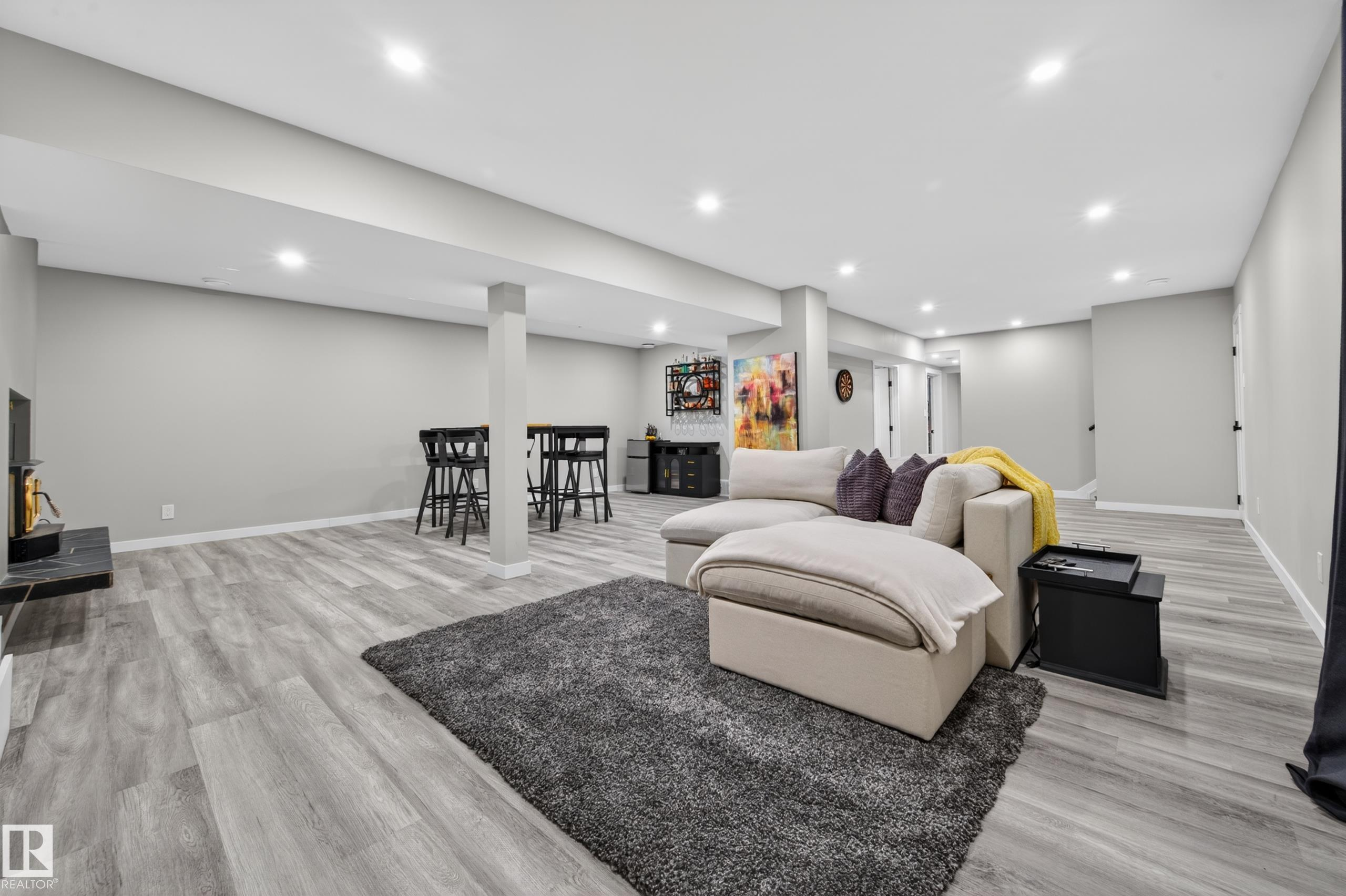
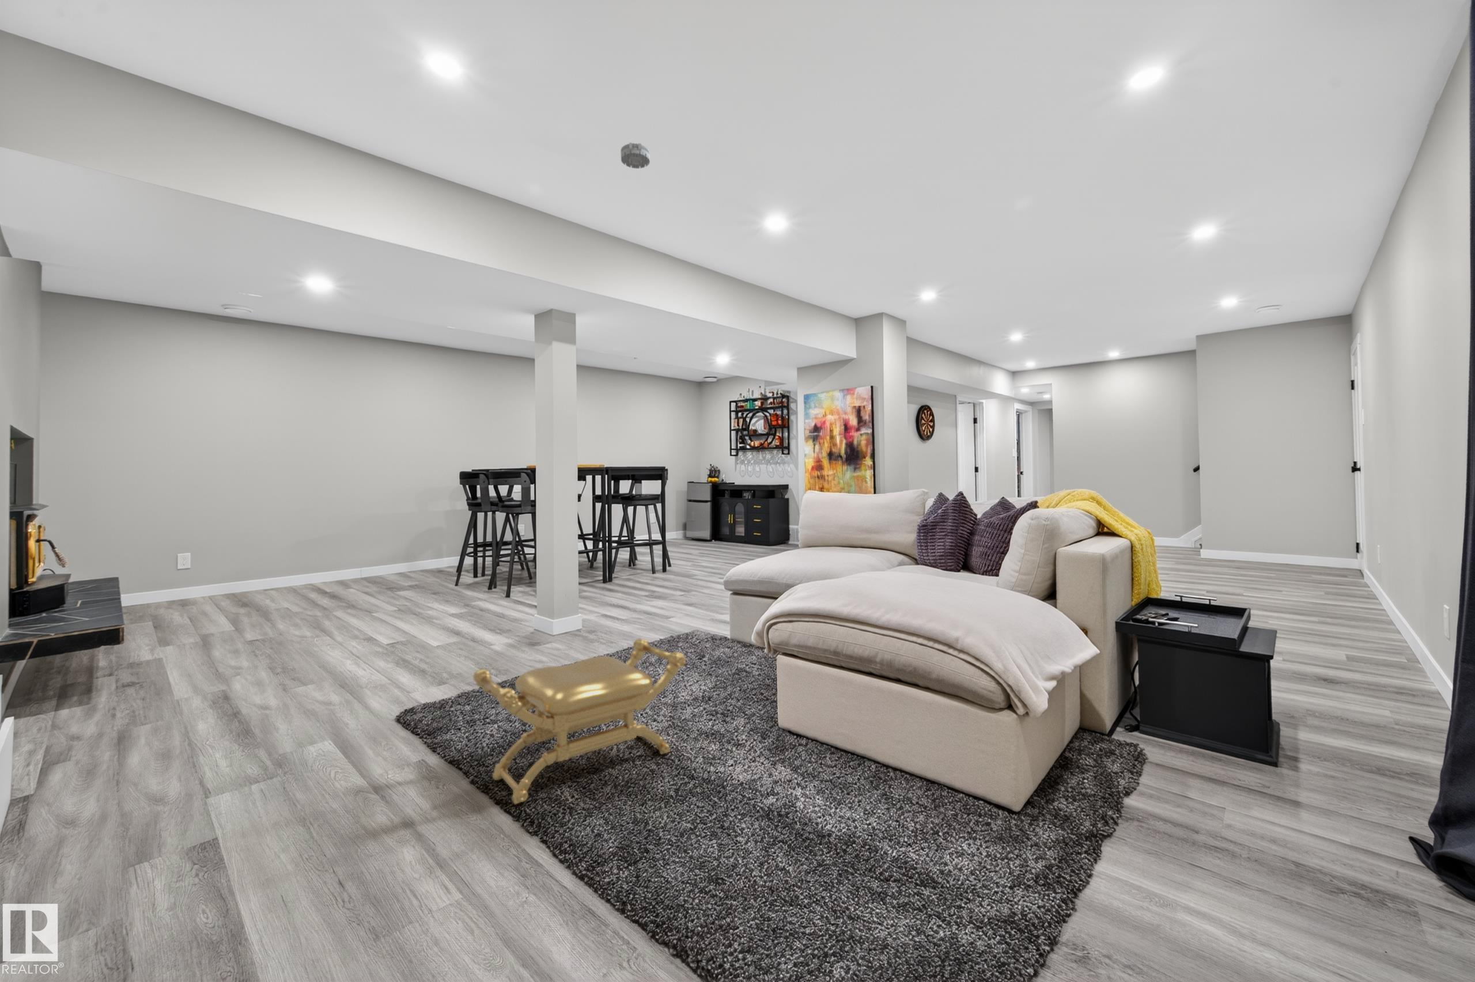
+ stool [472,638,687,804]
+ smoke detector [620,141,651,170]
